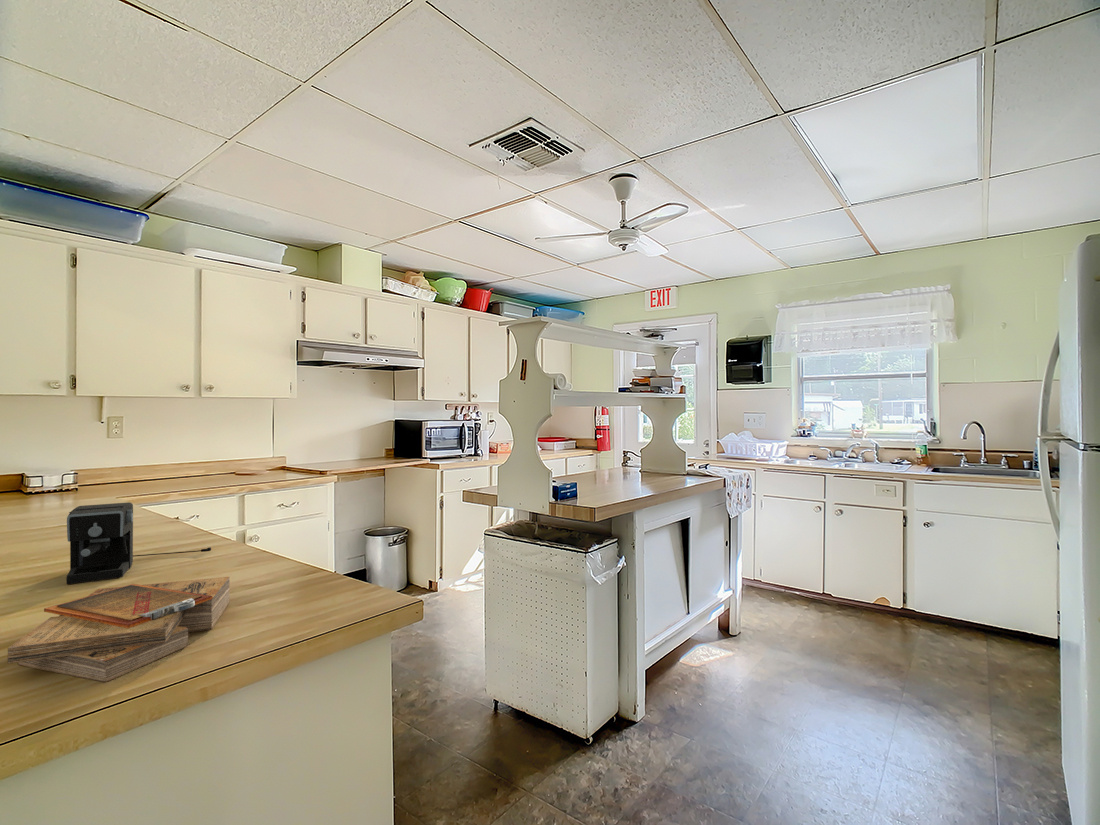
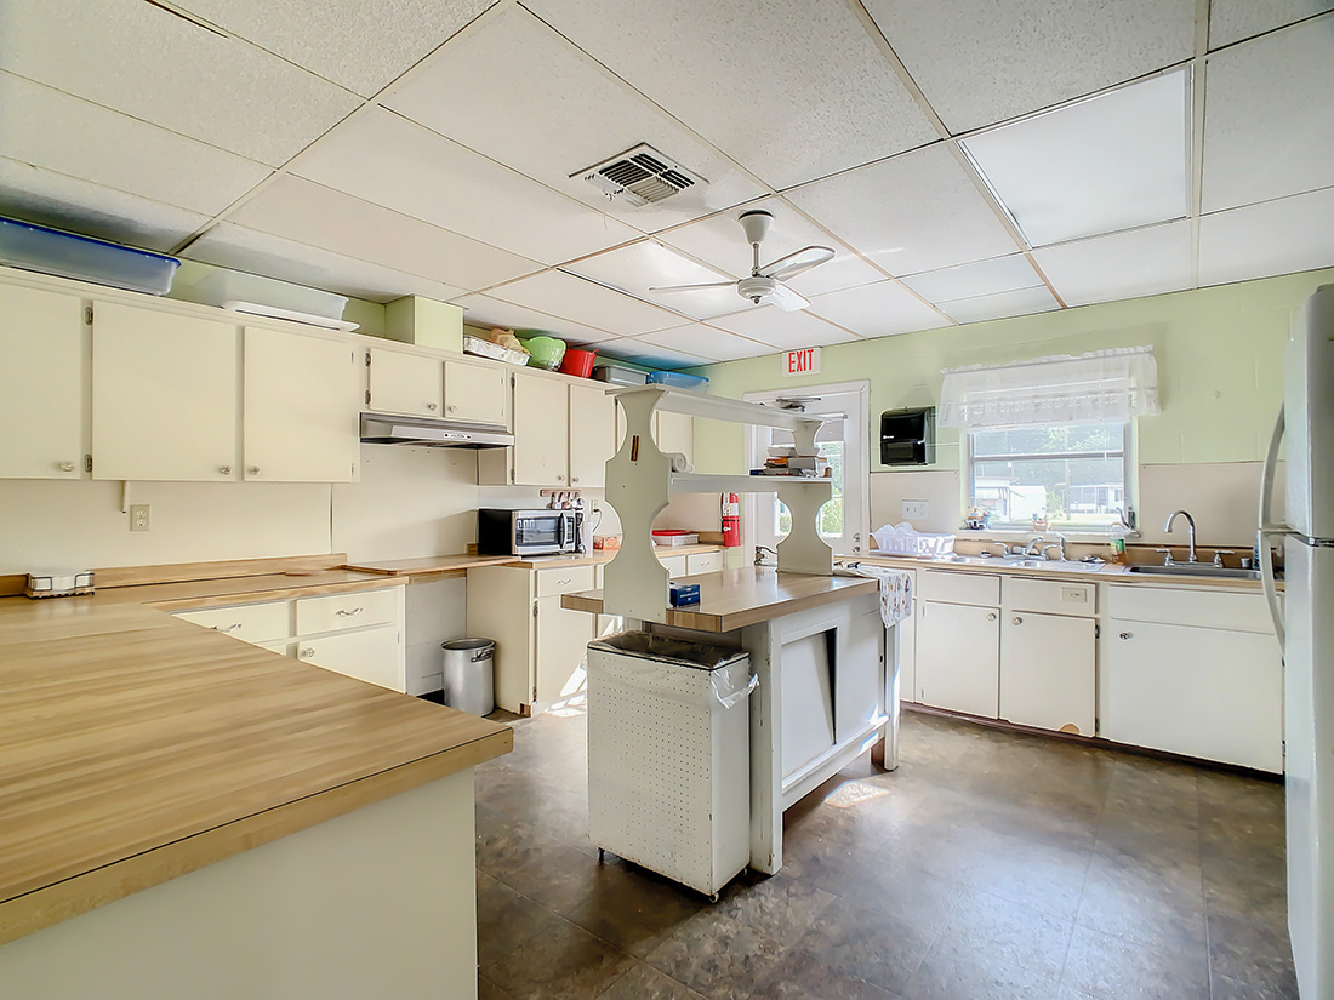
- coffee maker [65,501,212,585]
- clipboard [7,576,230,683]
